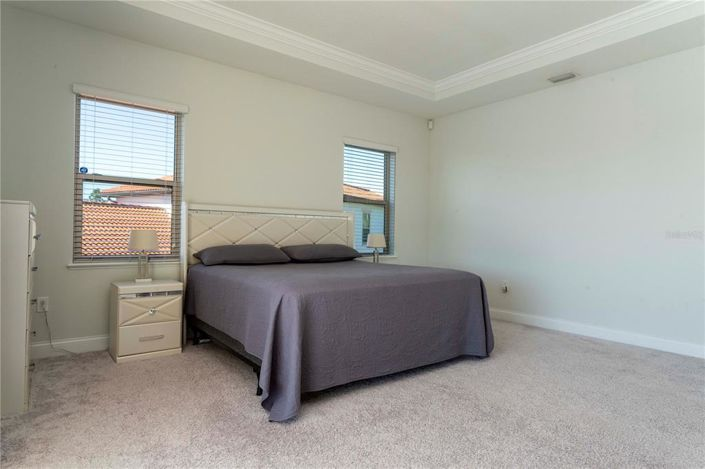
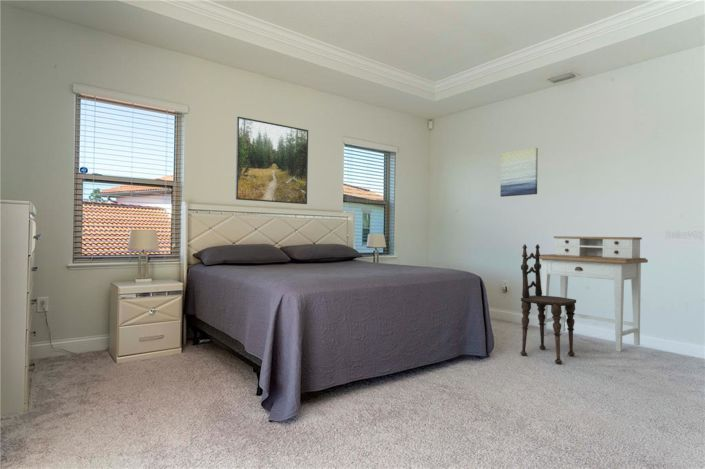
+ desk [534,235,649,353]
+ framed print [235,116,309,205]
+ dining chair [519,243,577,365]
+ wall art [499,147,539,198]
